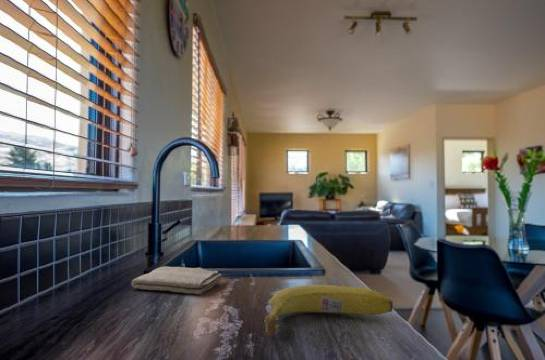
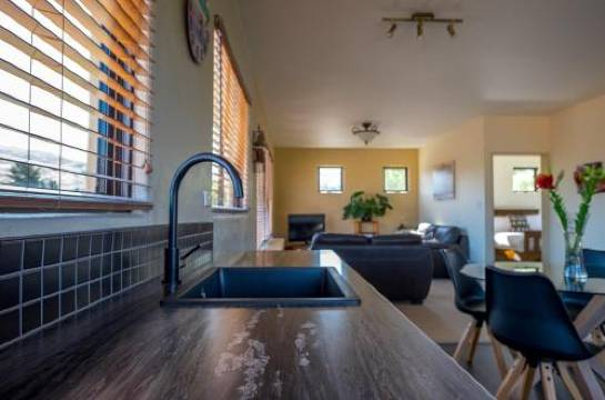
- fruit [263,284,394,337]
- washcloth [130,265,223,295]
